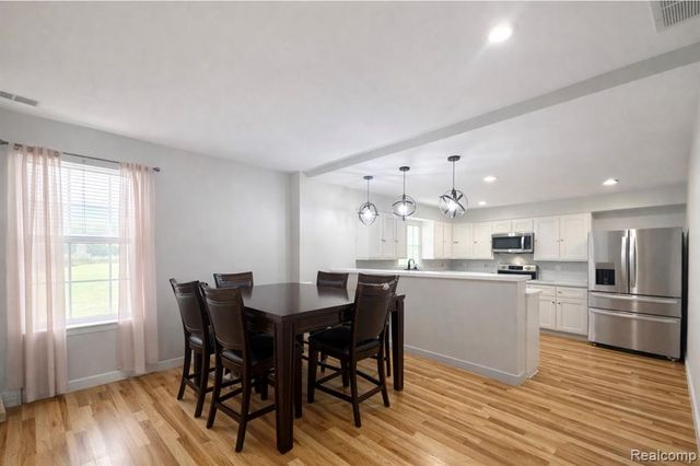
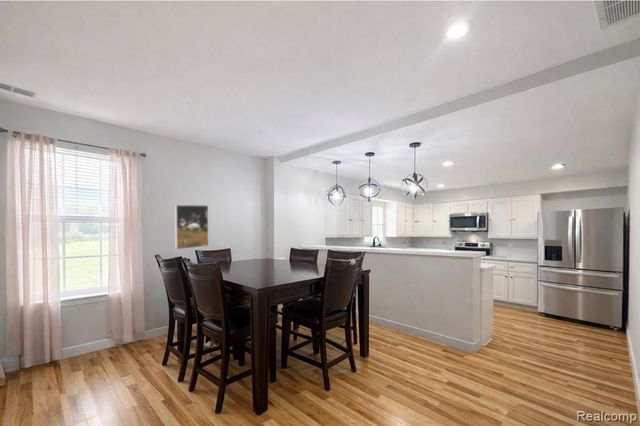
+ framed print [174,204,210,250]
